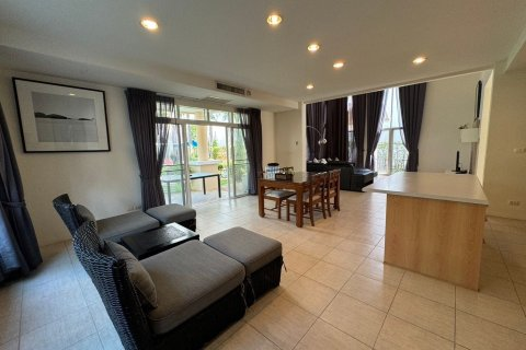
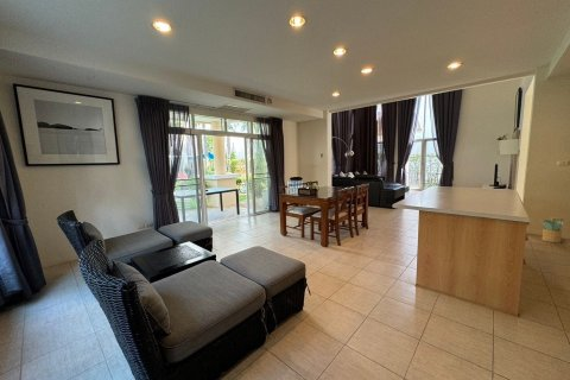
+ potted plant [540,218,564,243]
